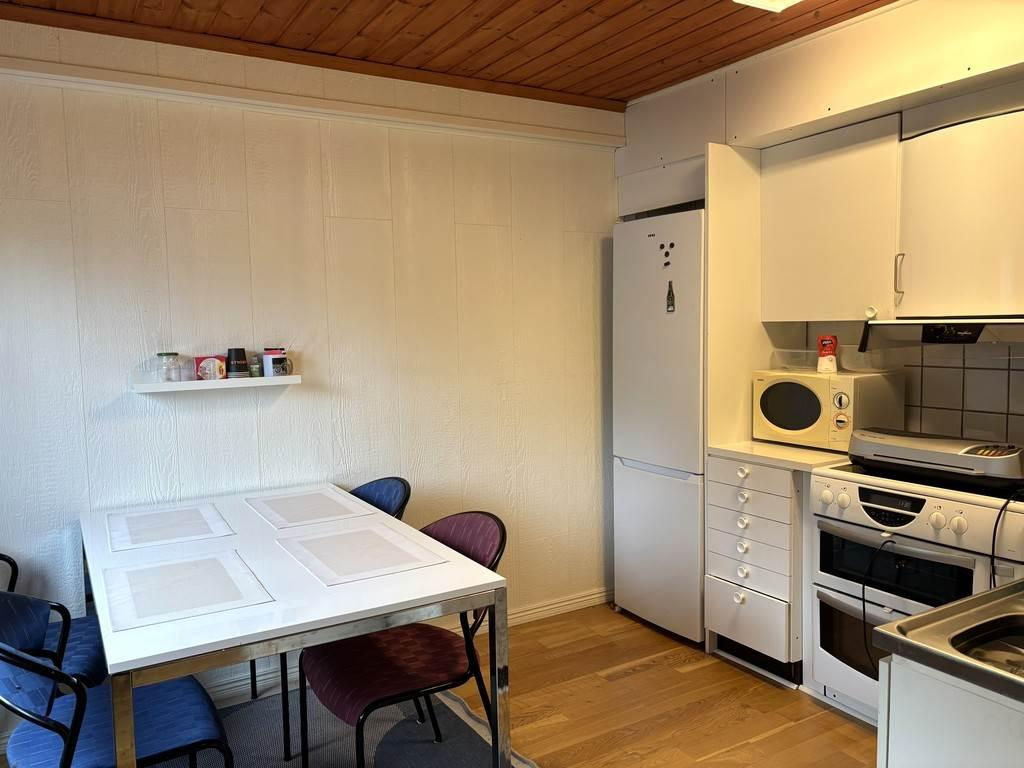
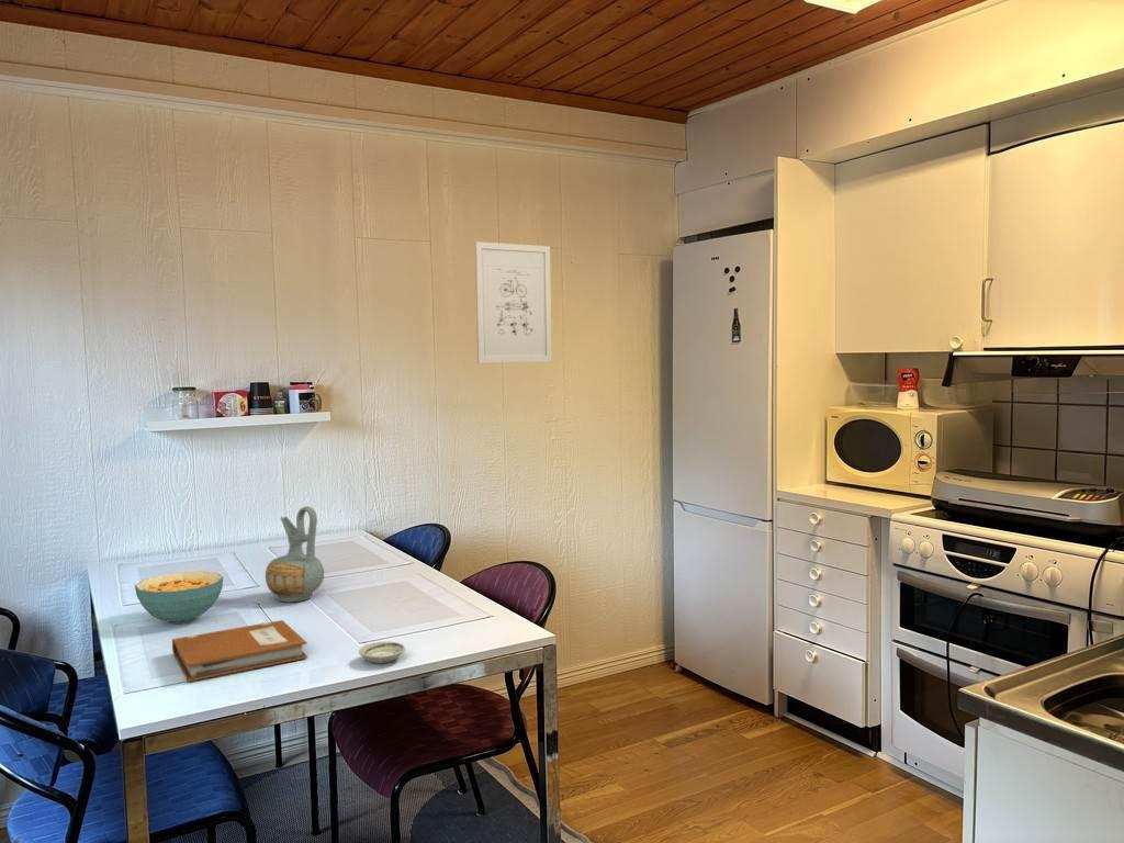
+ notebook [171,619,308,683]
+ wall art [474,240,553,364]
+ saucer [358,640,406,664]
+ cereal bowl [134,571,224,625]
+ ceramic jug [265,505,325,603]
